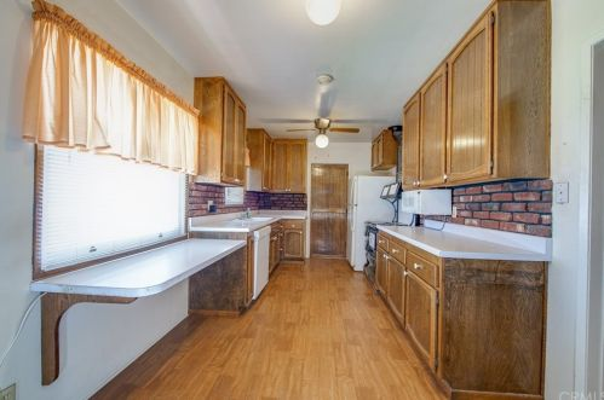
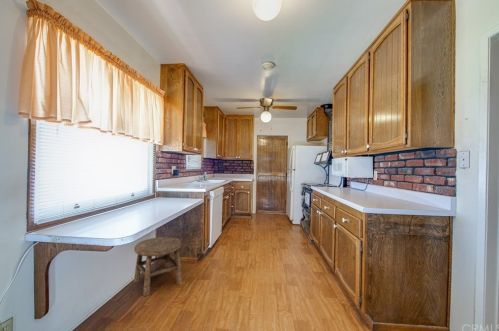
+ stool [133,236,183,297]
